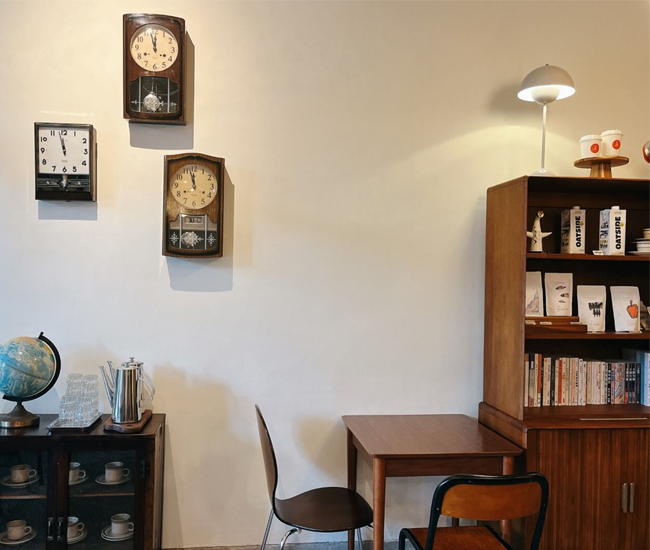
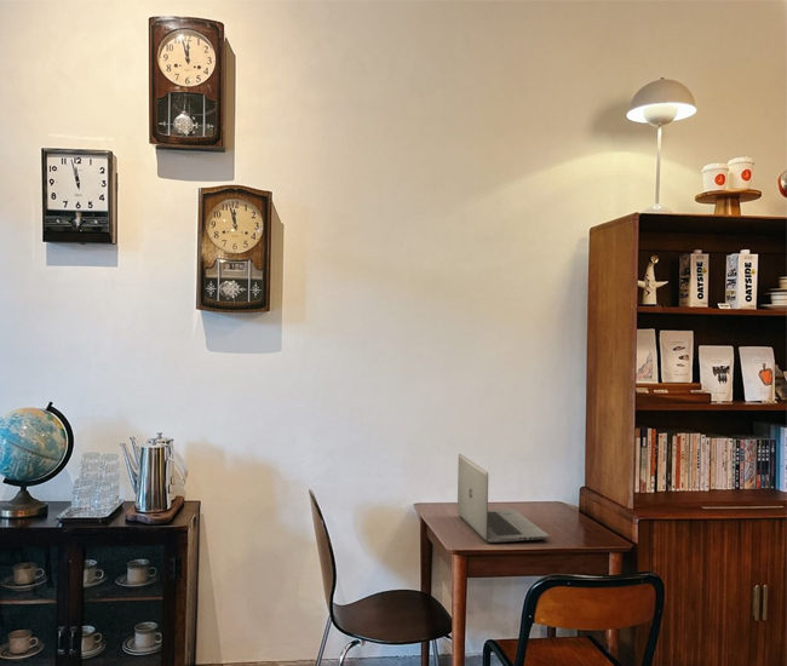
+ laptop [456,453,550,544]
